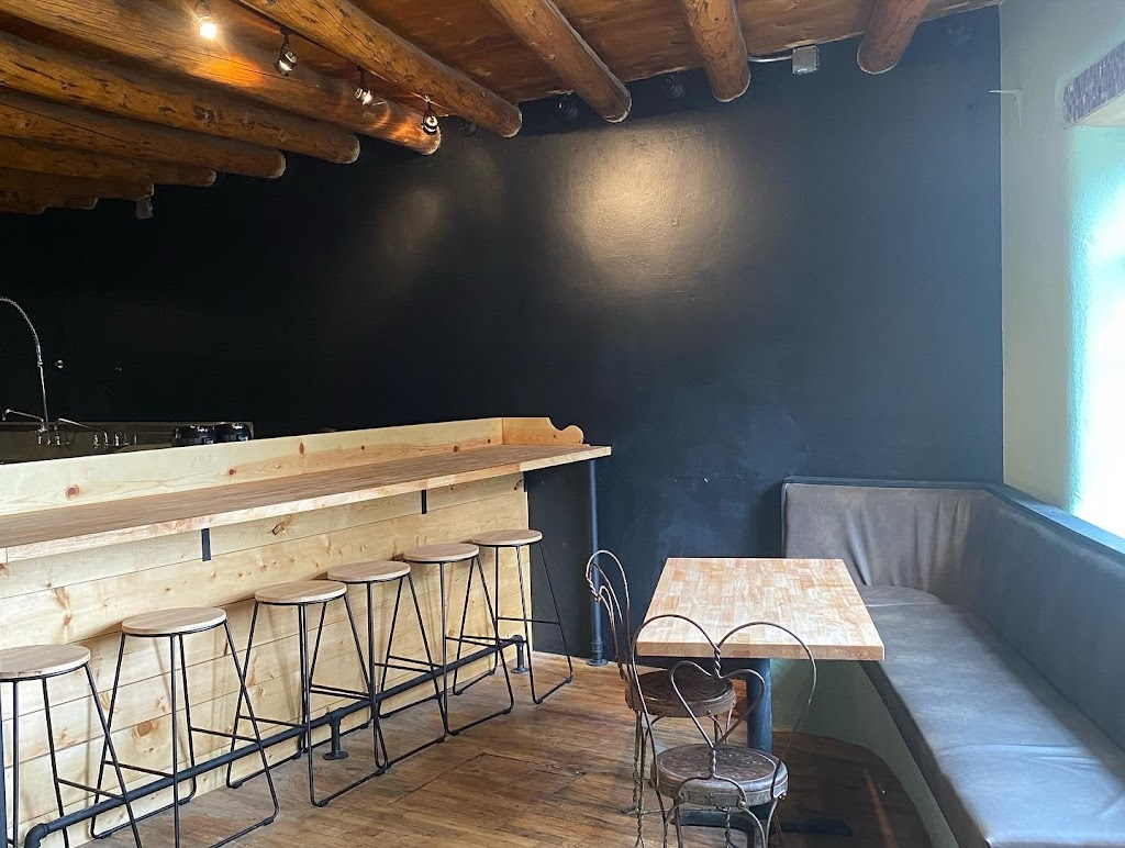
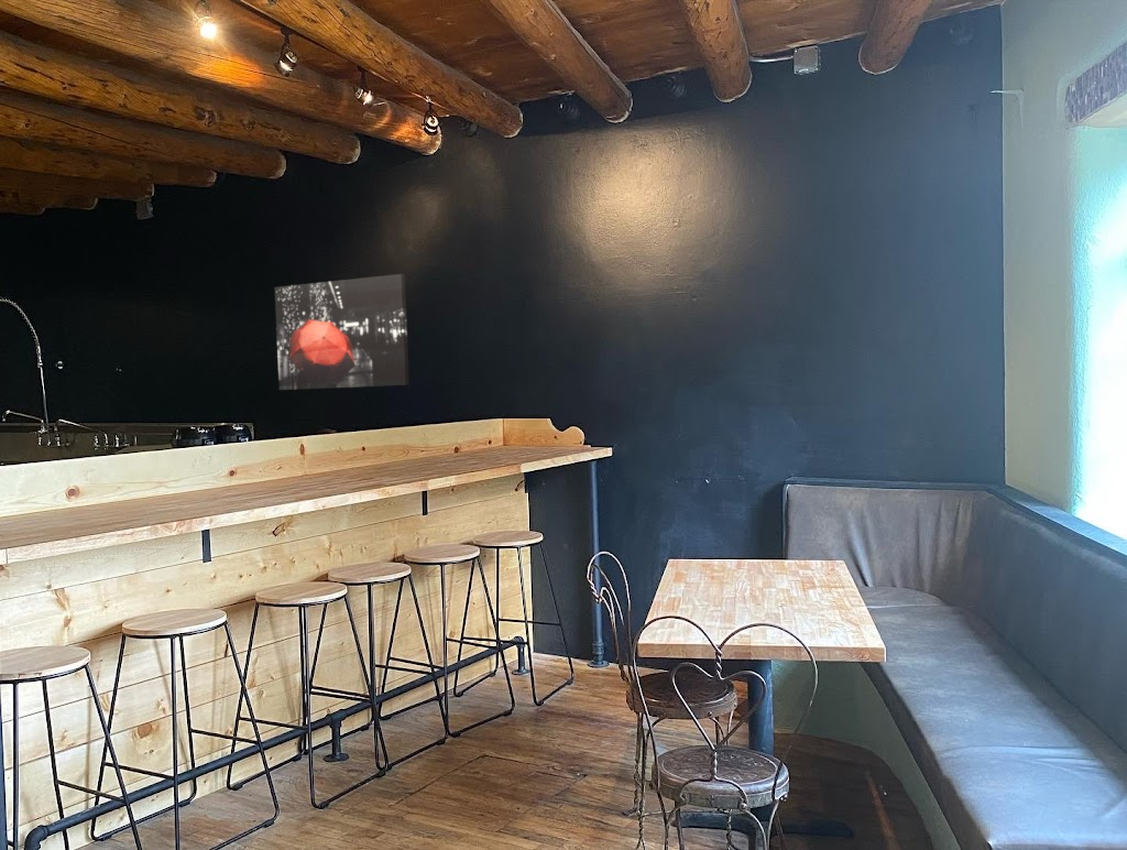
+ wall art [274,273,411,391]
